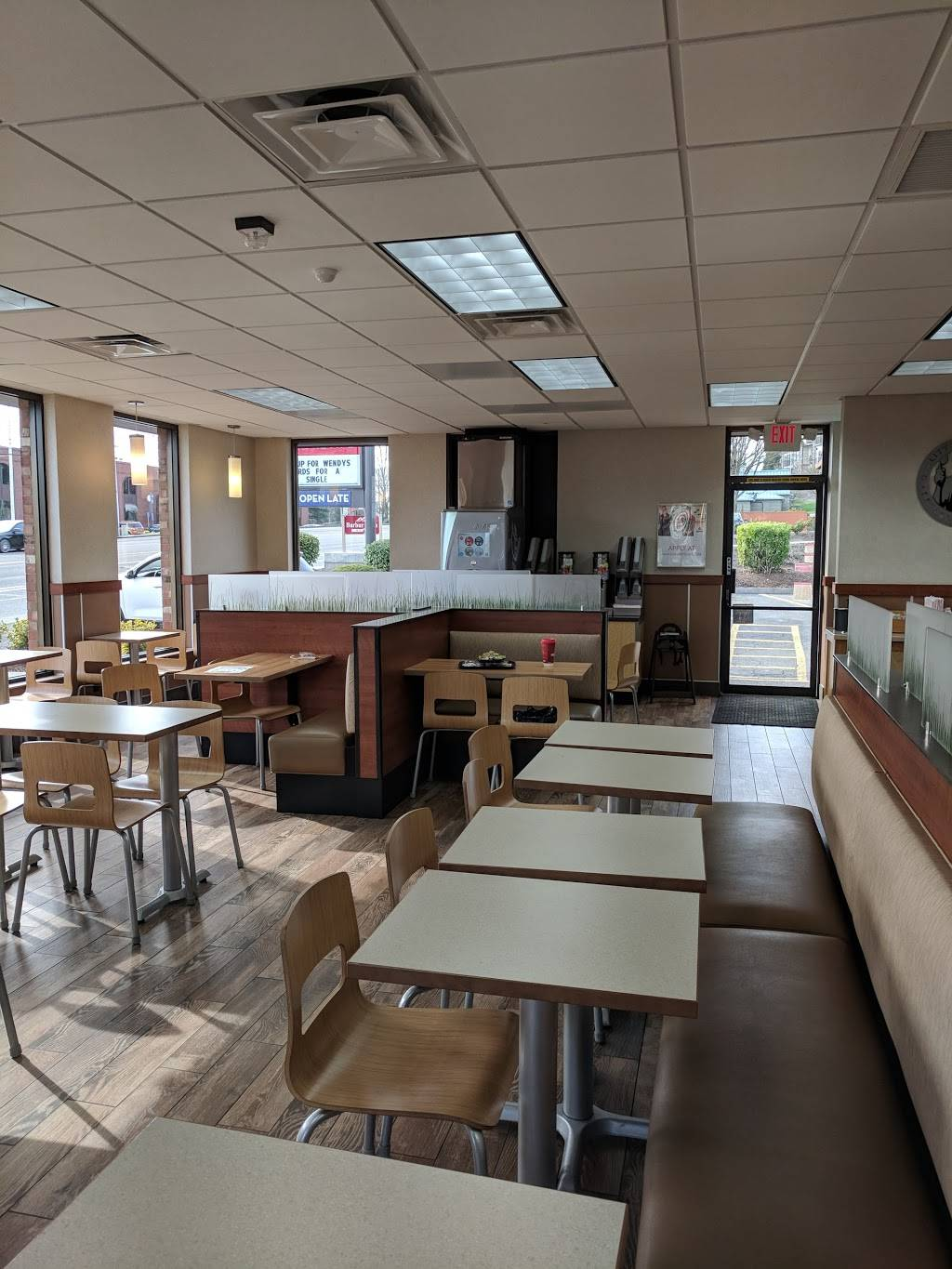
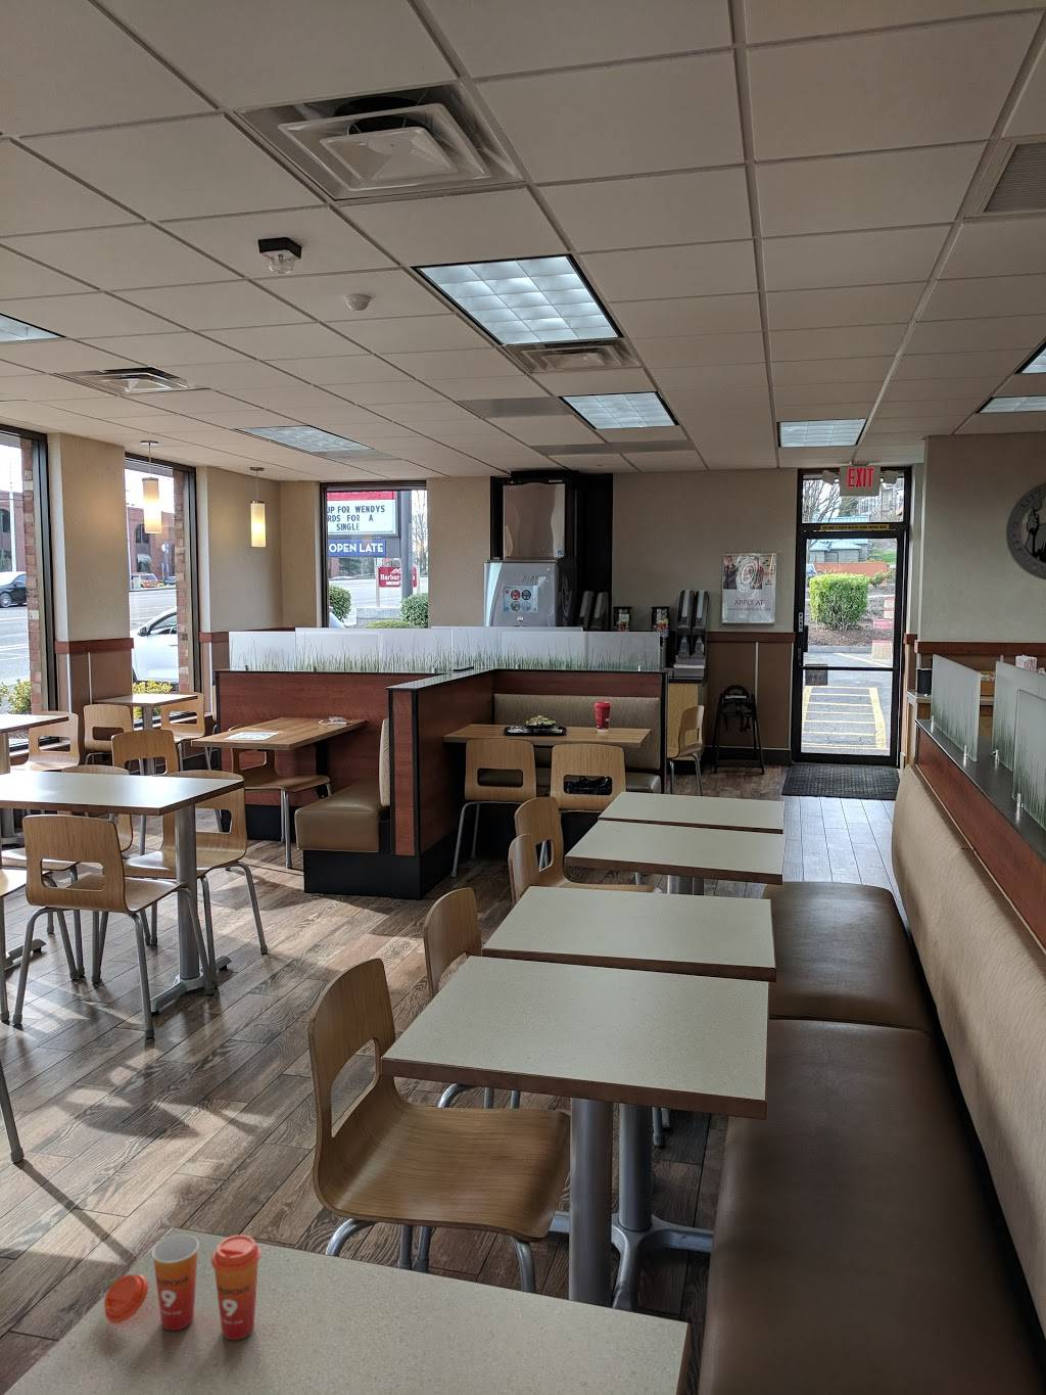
+ beverage cup [103,1233,263,1341]
